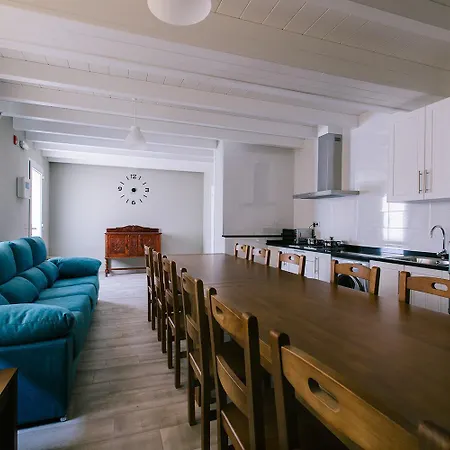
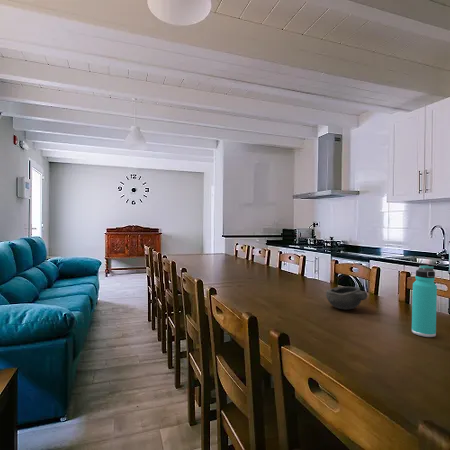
+ bowl [325,286,369,310]
+ thermos bottle [411,264,438,338]
